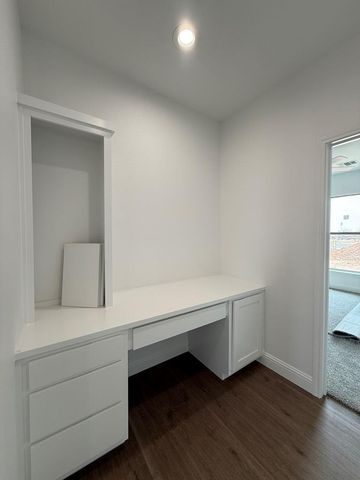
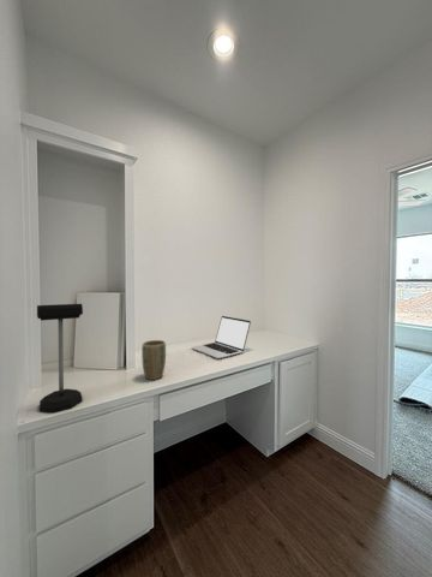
+ plant pot [140,339,167,381]
+ mailbox [36,303,84,414]
+ laptop [191,315,252,359]
